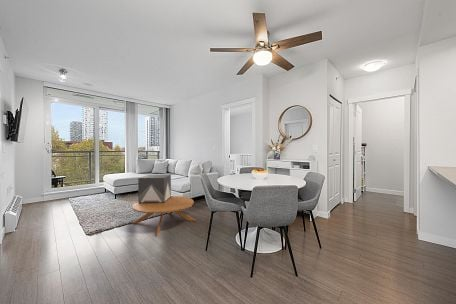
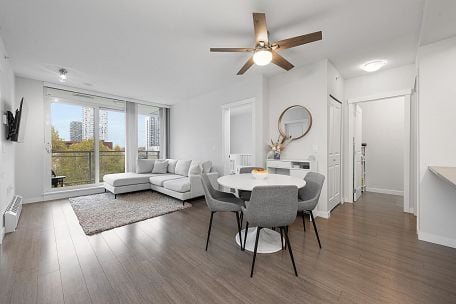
- coffee table [130,195,197,237]
- decorative cube [137,174,172,204]
